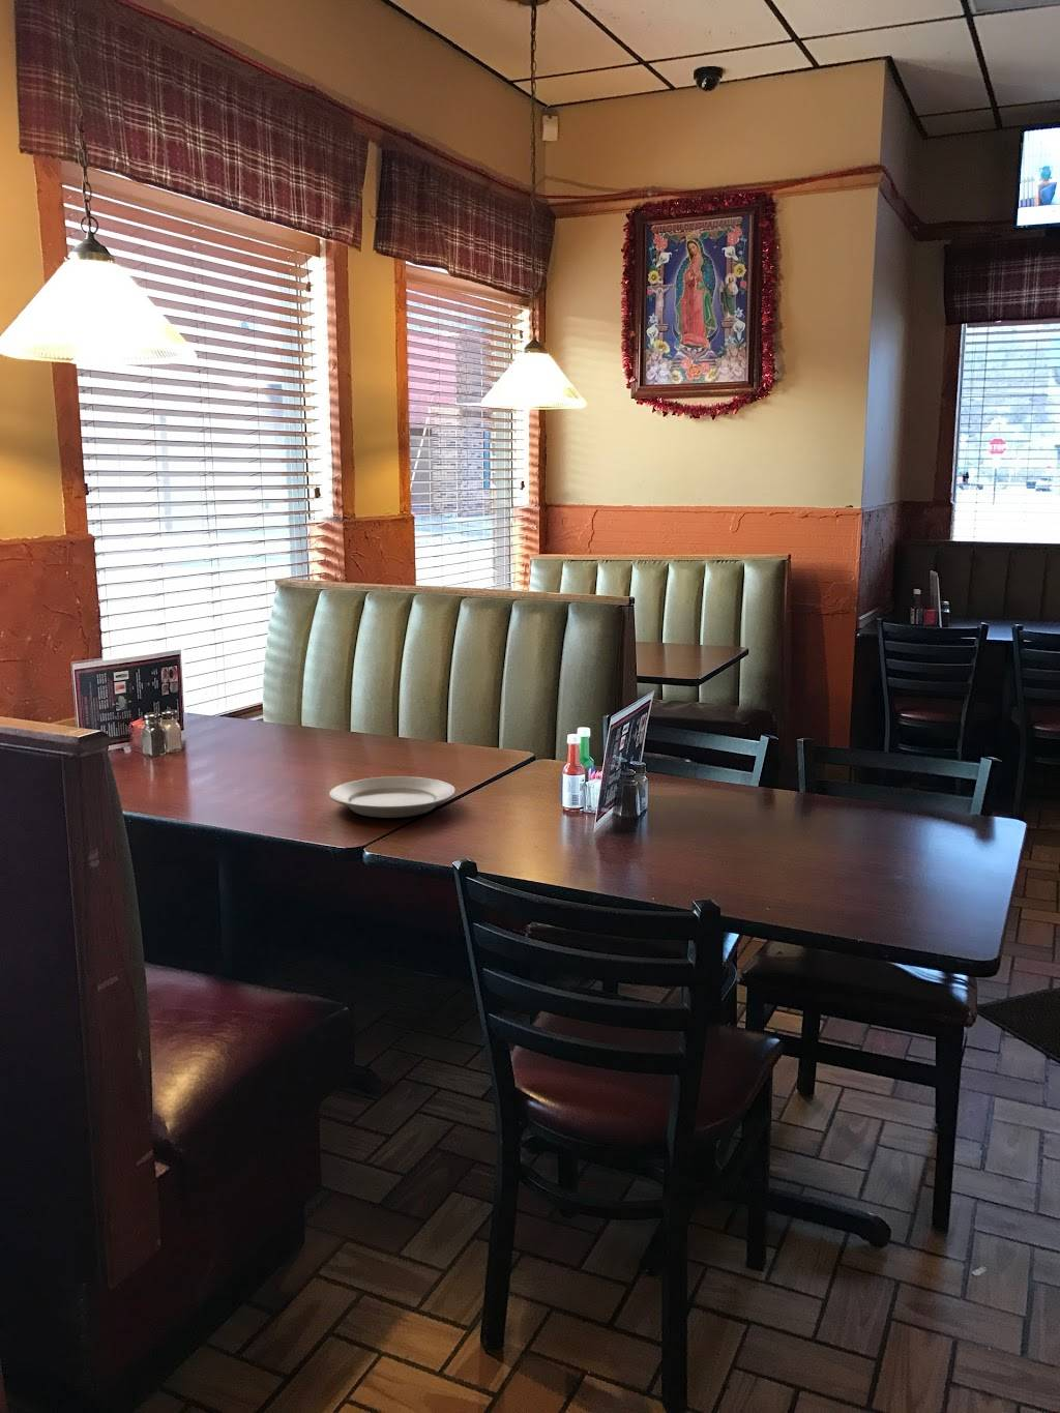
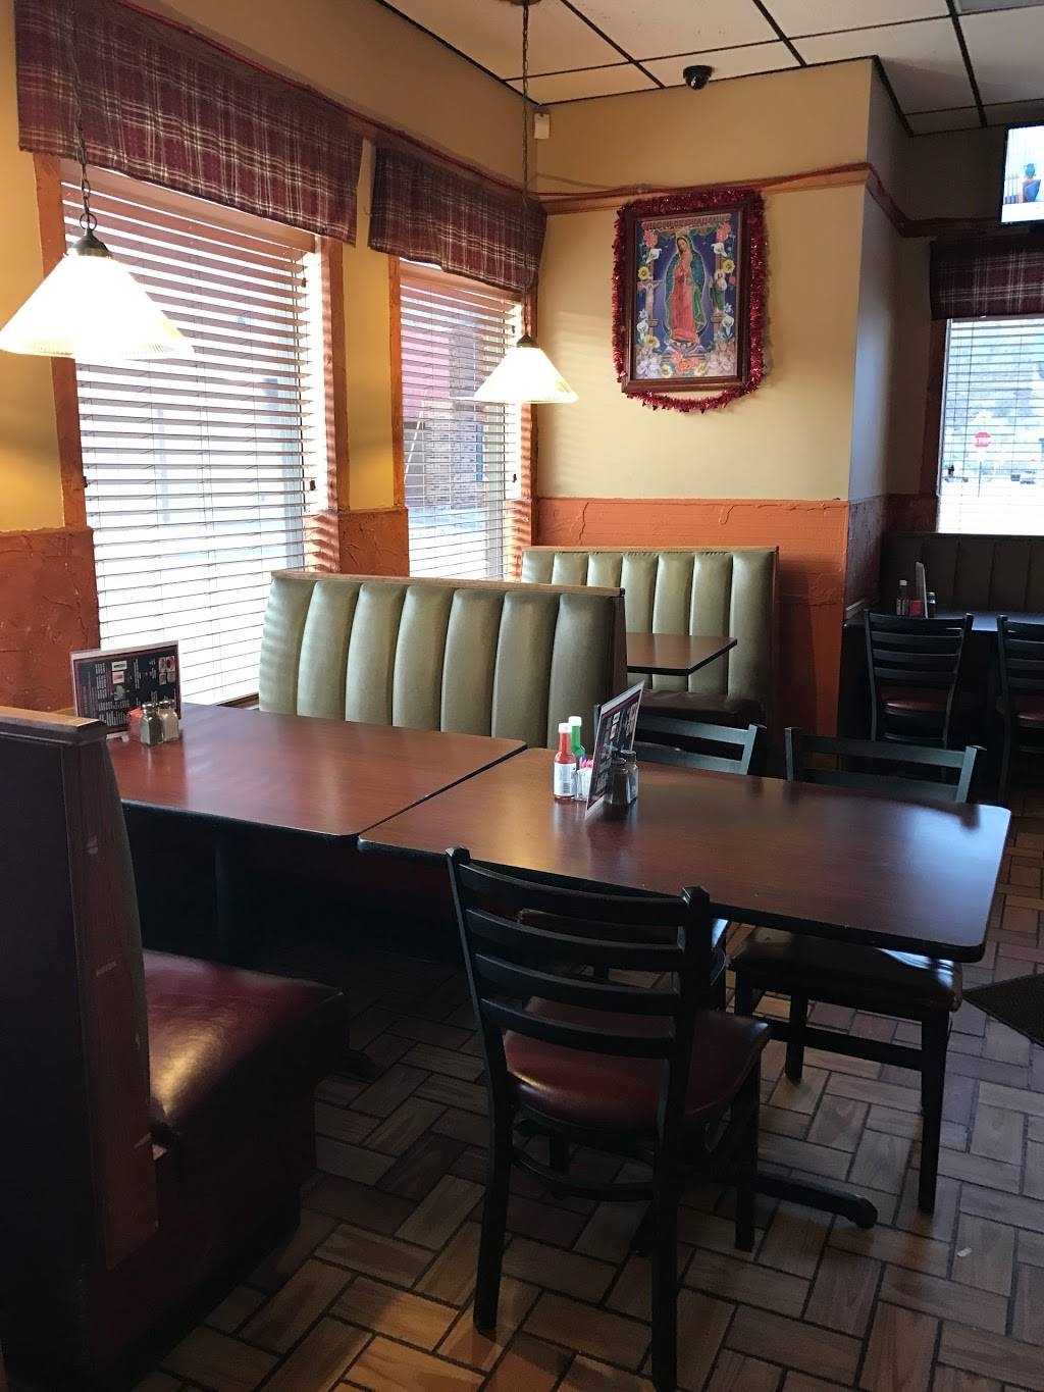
- plate [328,775,457,818]
